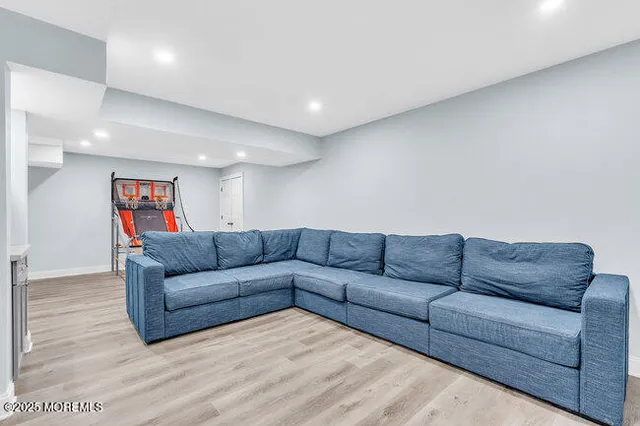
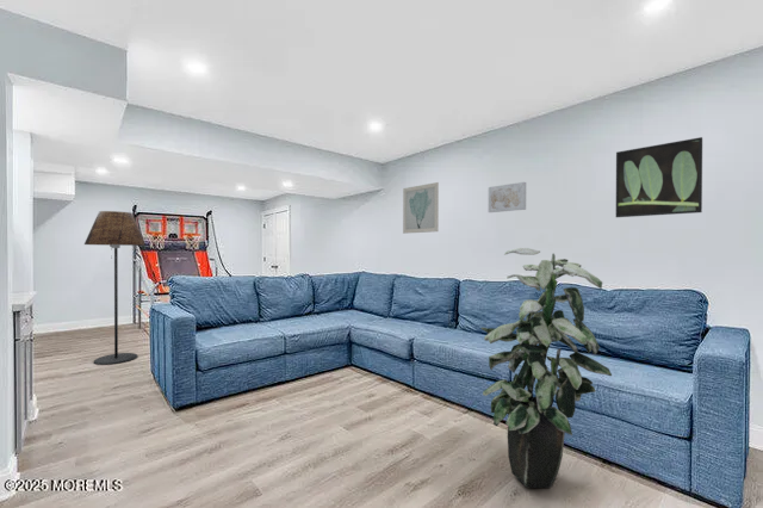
+ floor lamp [83,210,147,366]
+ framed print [615,136,703,218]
+ indoor plant [480,247,613,489]
+ wall art [488,181,527,213]
+ wall art [402,181,440,235]
